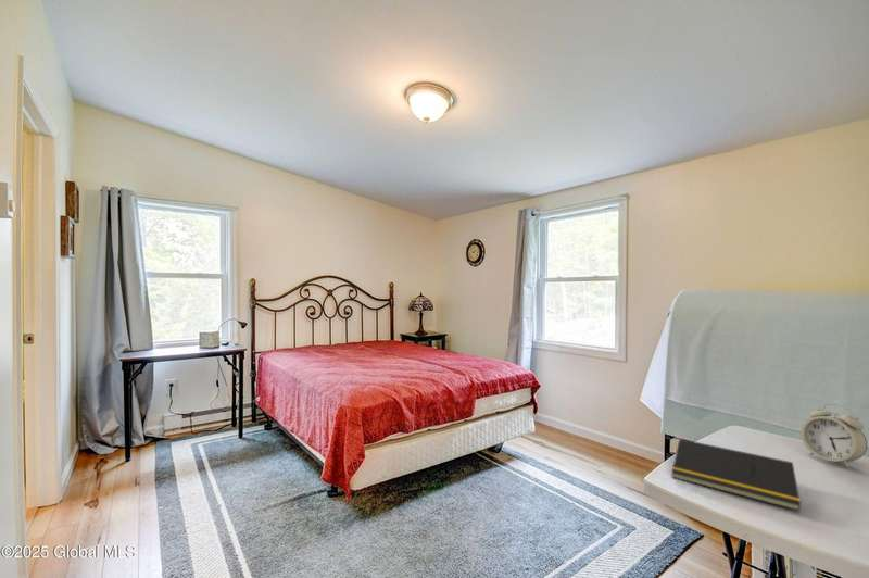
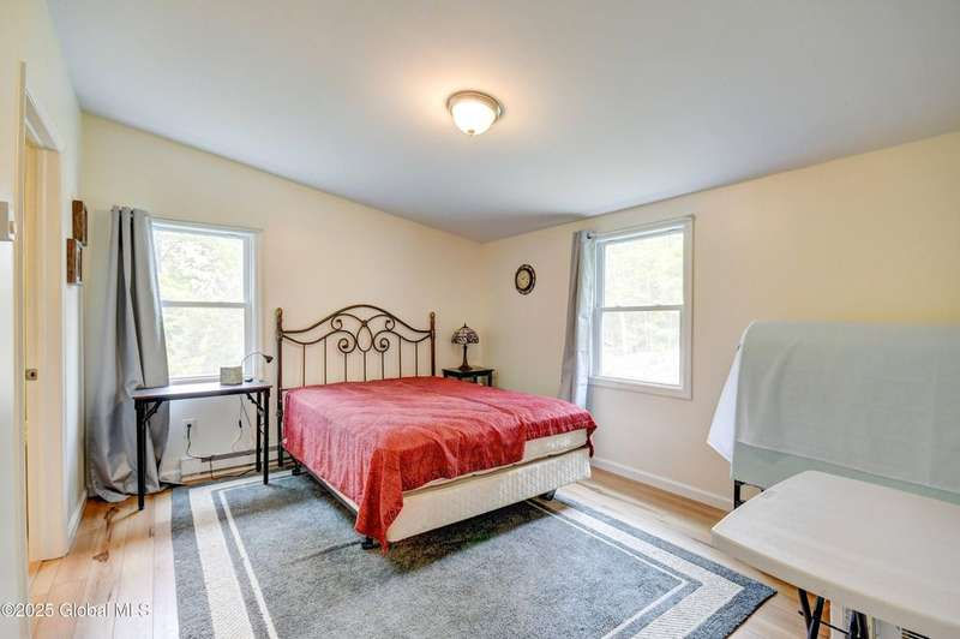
- alarm clock [799,402,868,468]
- notepad [670,438,802,512]
